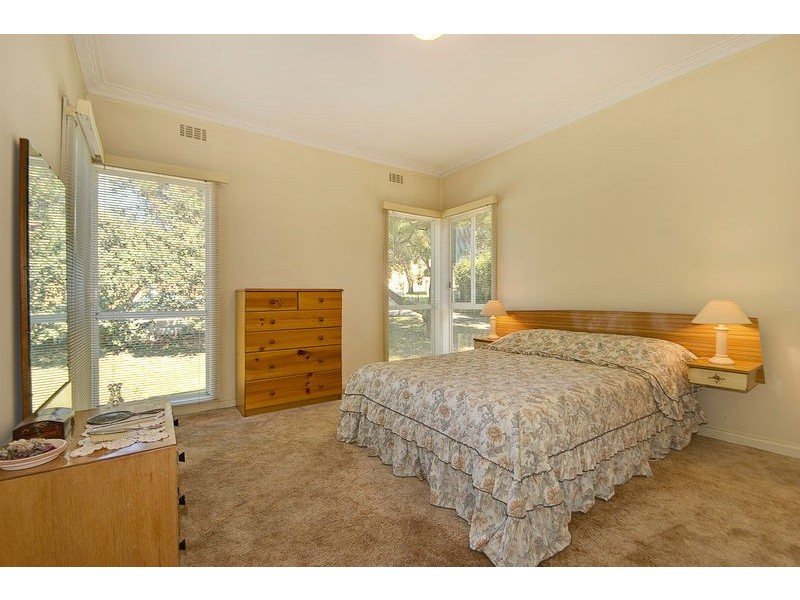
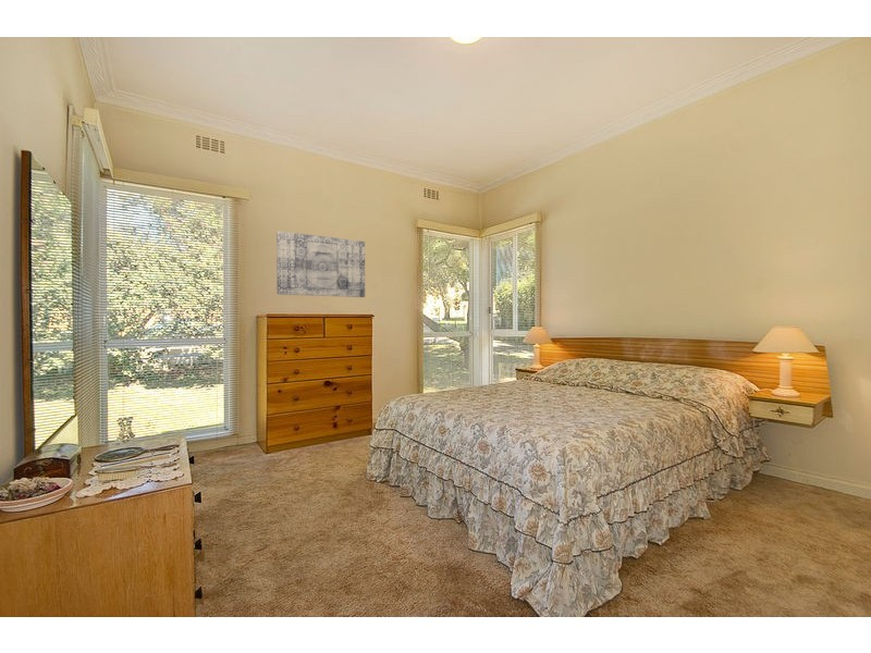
+ wall art [275,230,366,298]
